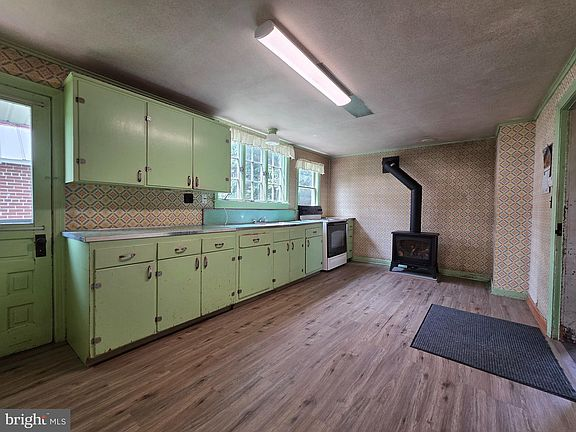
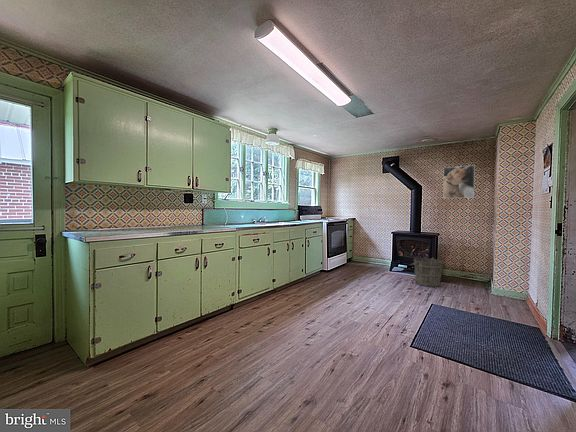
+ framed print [442,164,476,199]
+ bucket [409,257,444,288]
